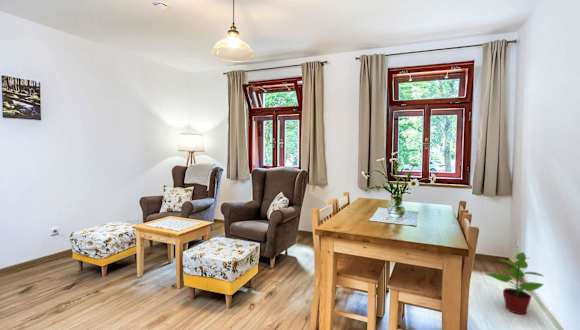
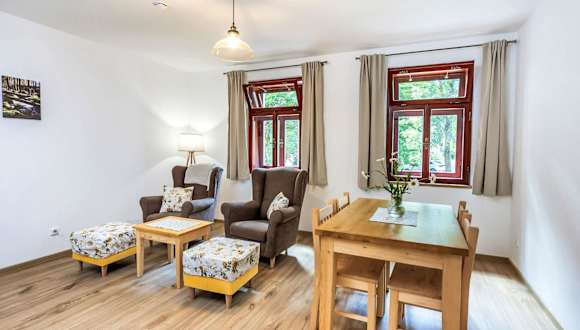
- potted plant [486,251,545,315]
